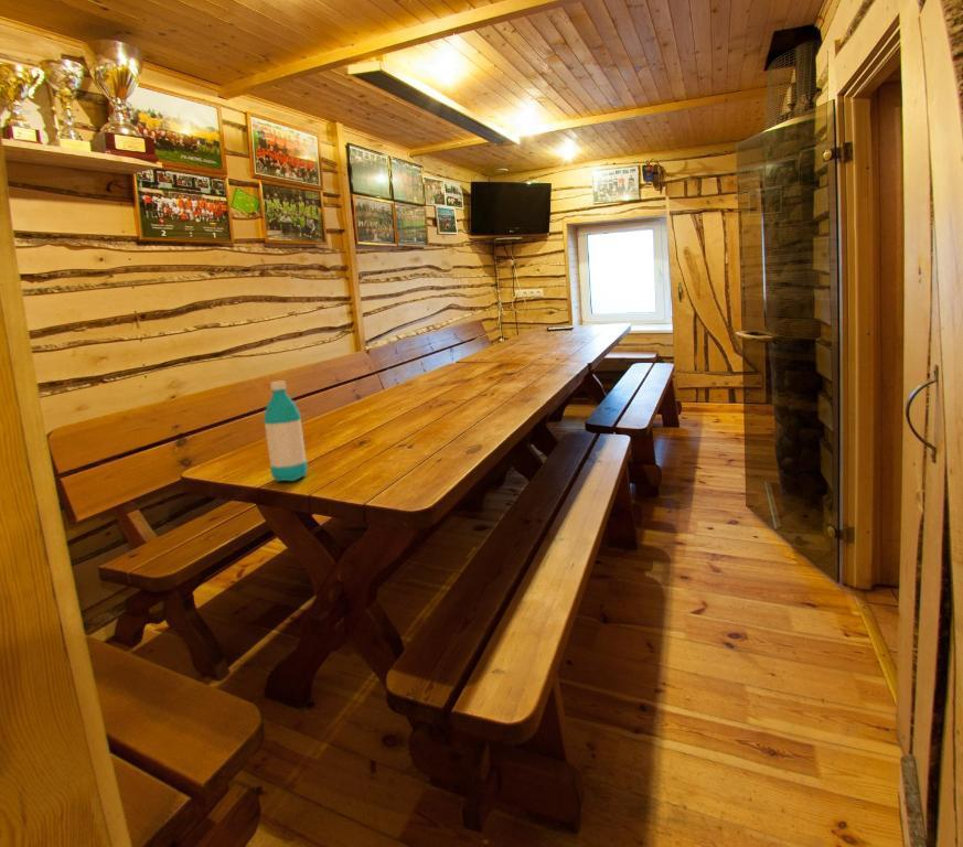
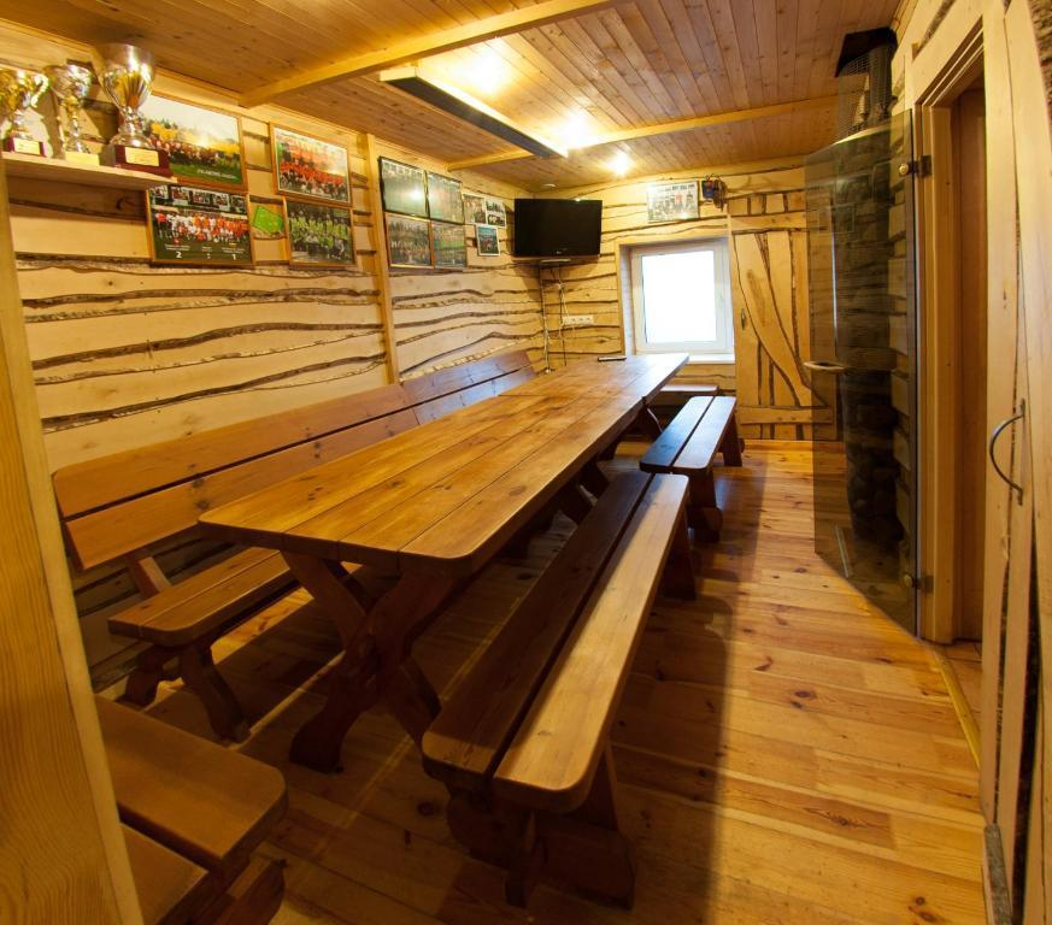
- water bottle [263,380,309,482]
